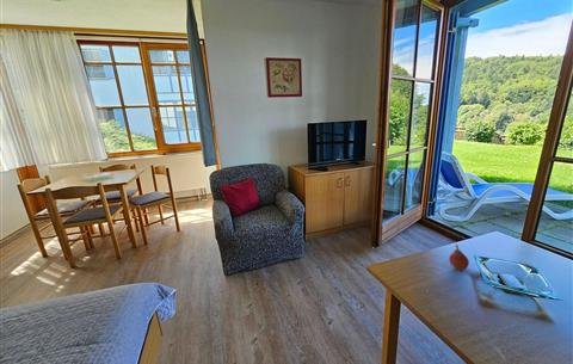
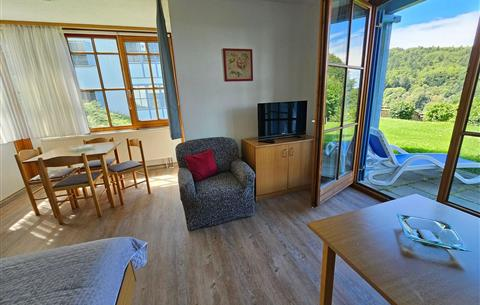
- fruit [448,243,470,272]
